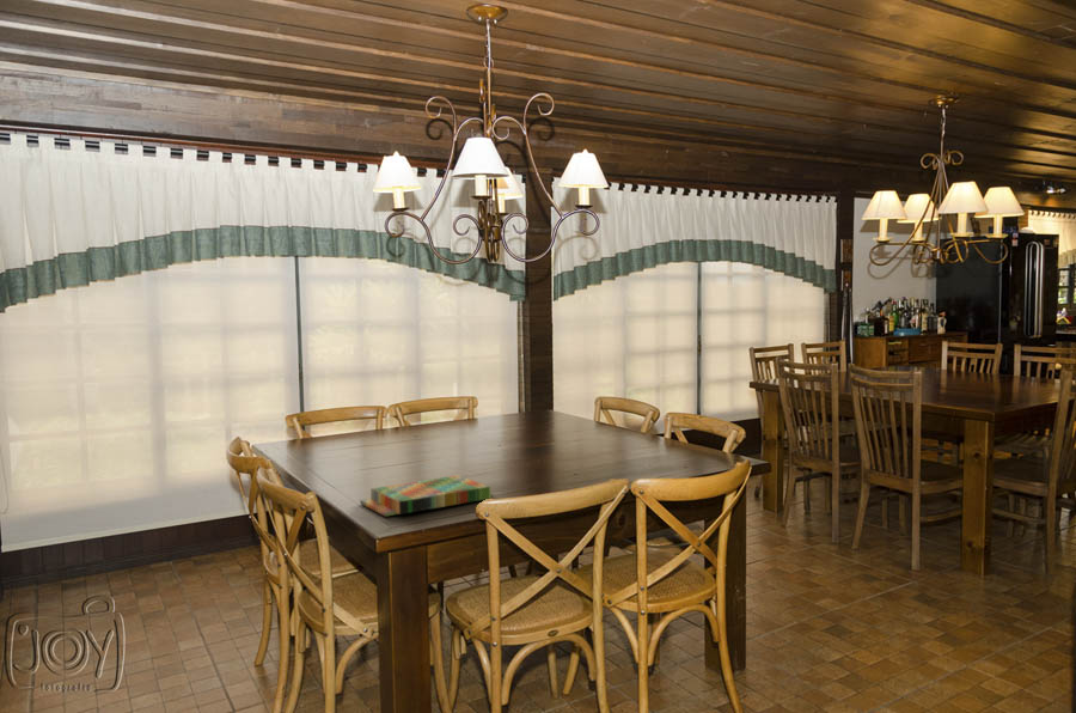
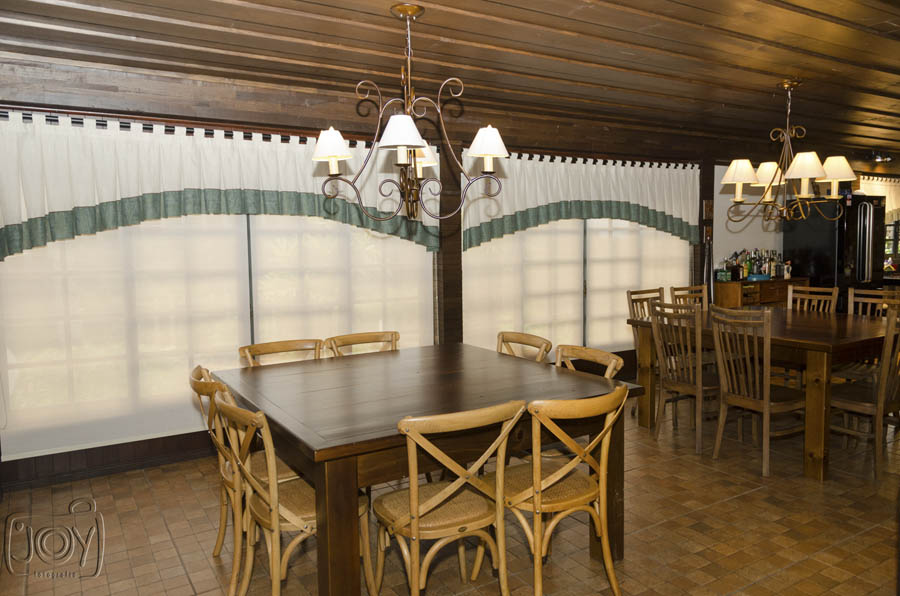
- board game [359,474,494,517]
